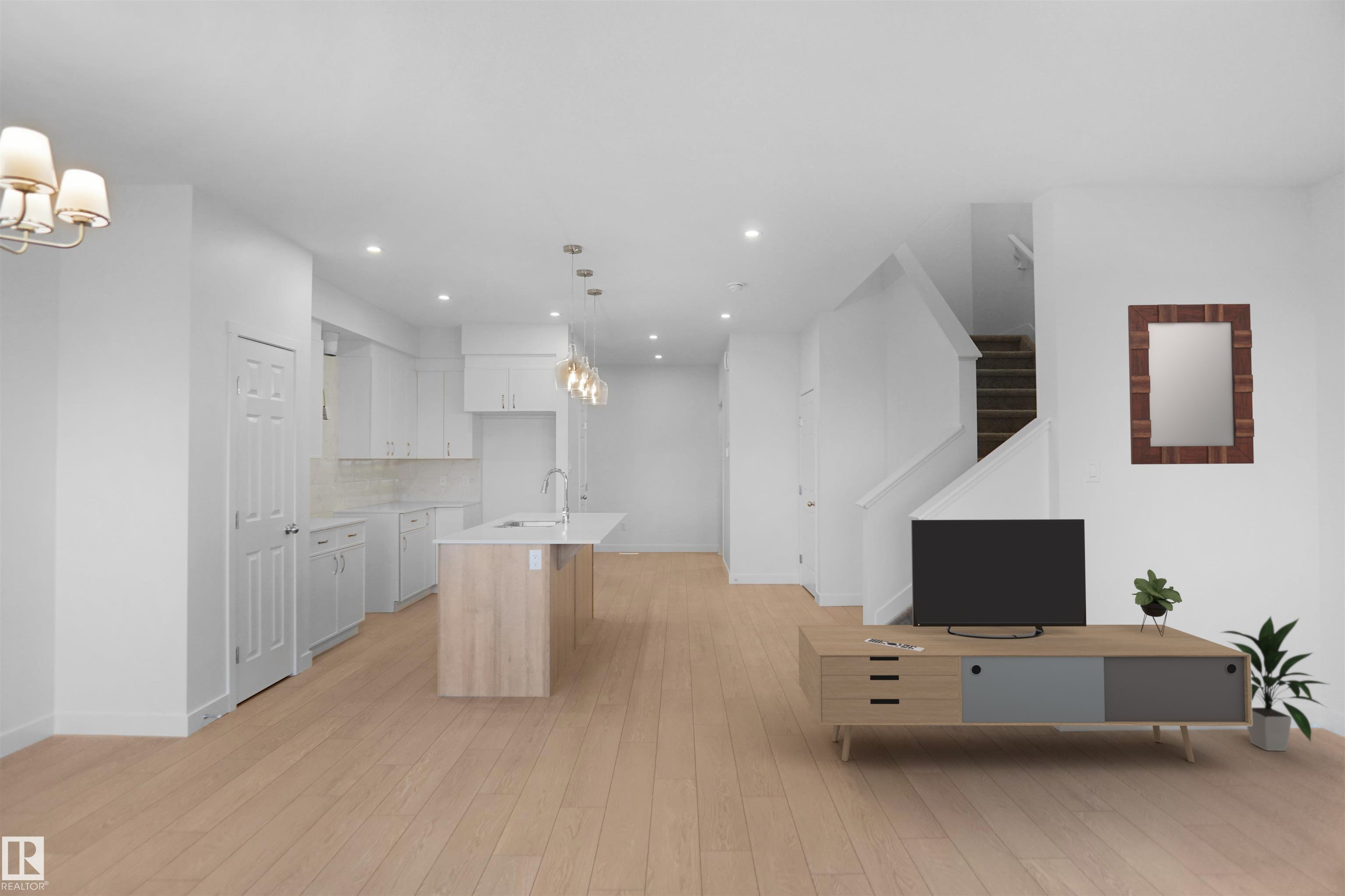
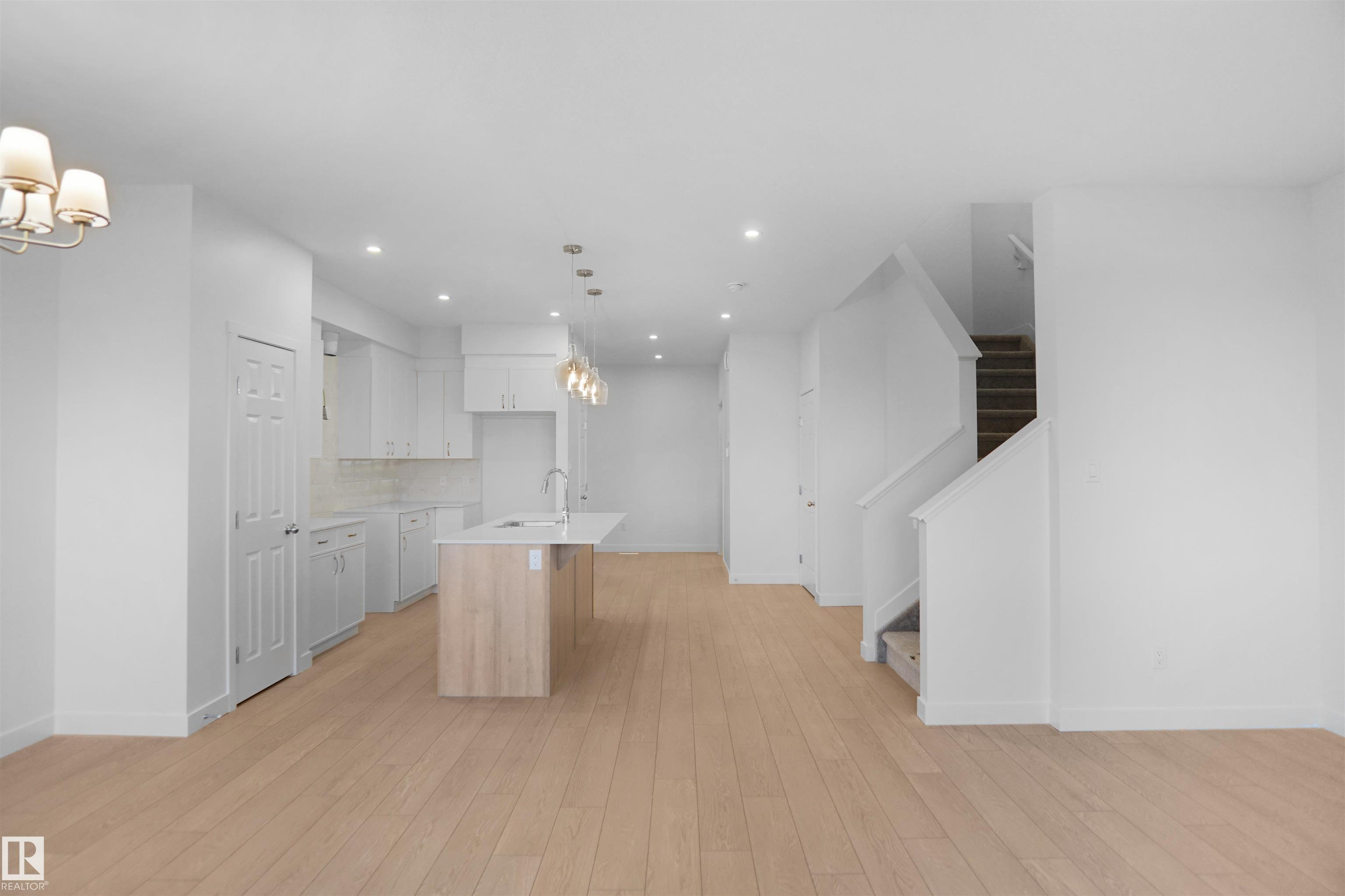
- media console [798,519,1252,763]
- home mirror [1127,303,1255,465]
- indoor plant [1220,615,1330,752]
